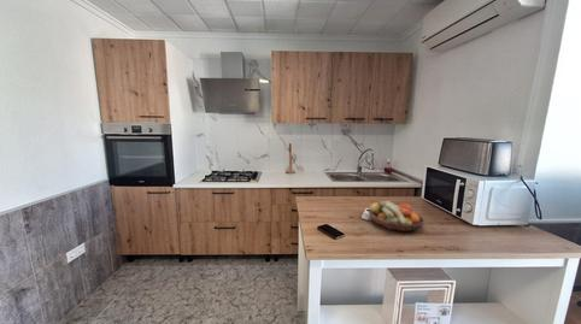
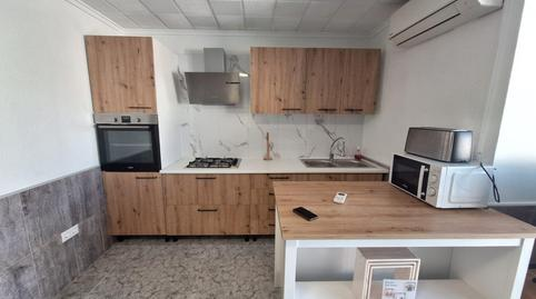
- fruit bowl [368,200,426,232]
